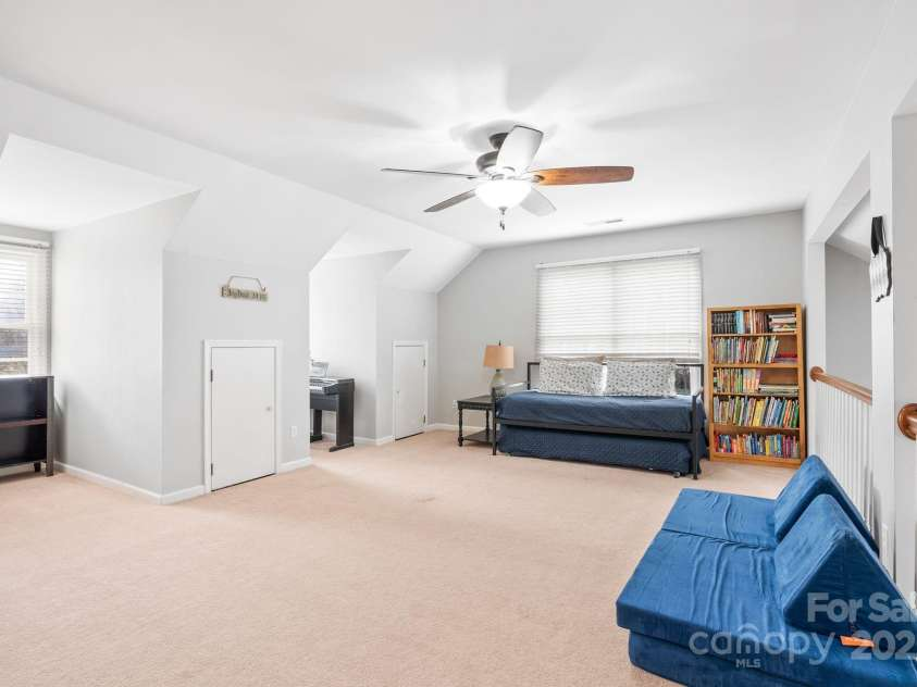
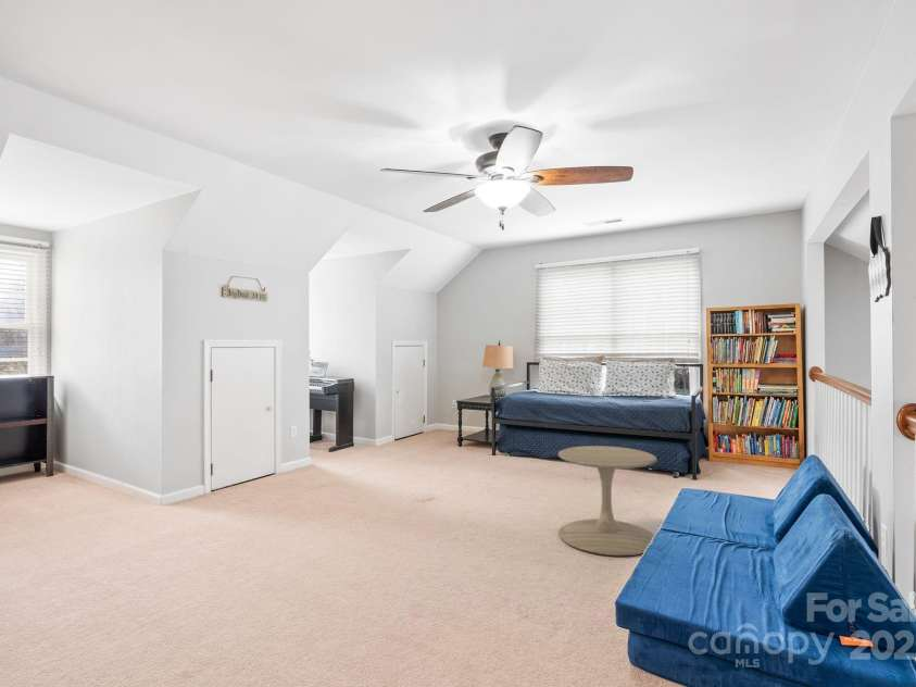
+ side table [557,445,657,557]
